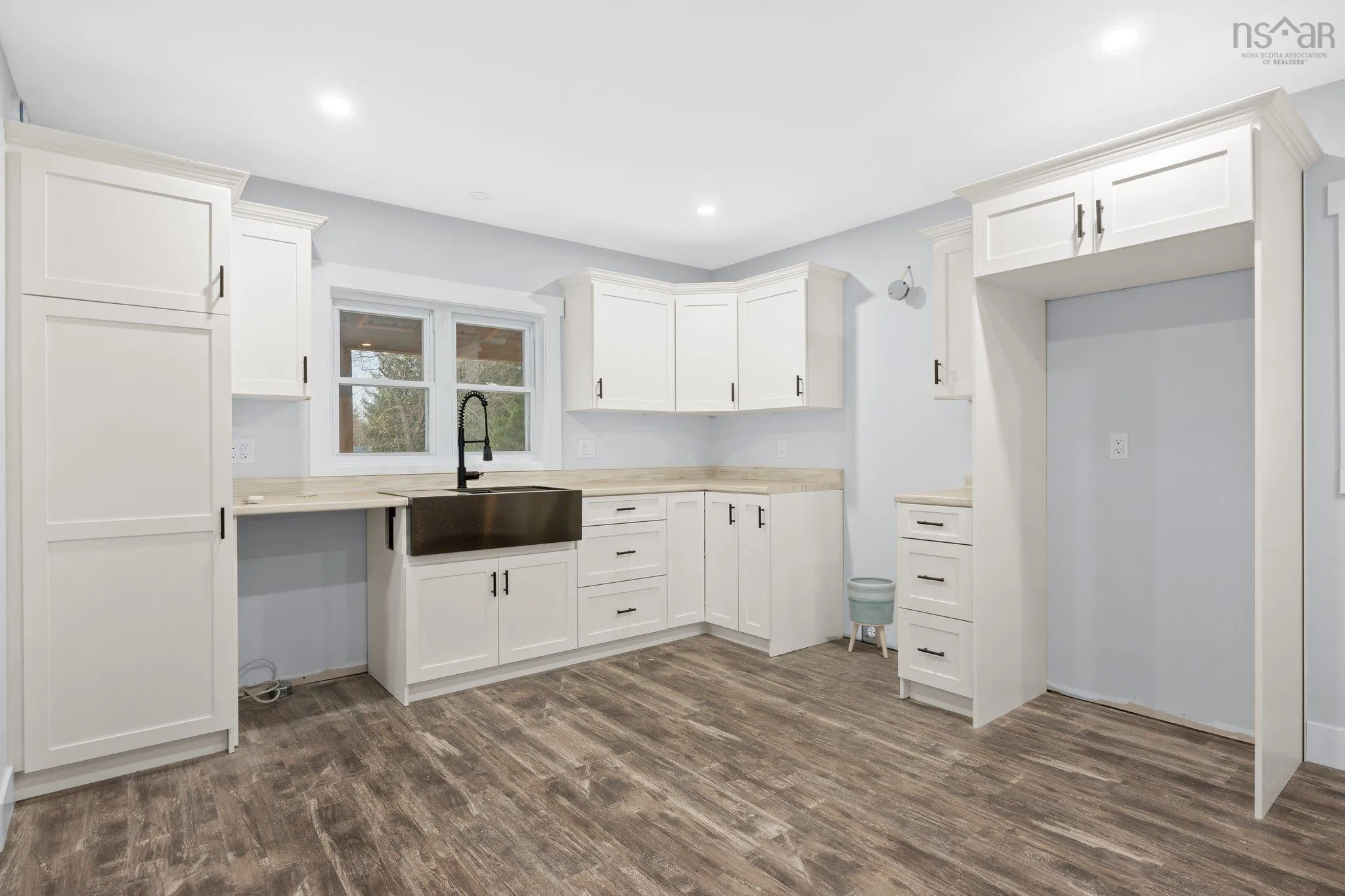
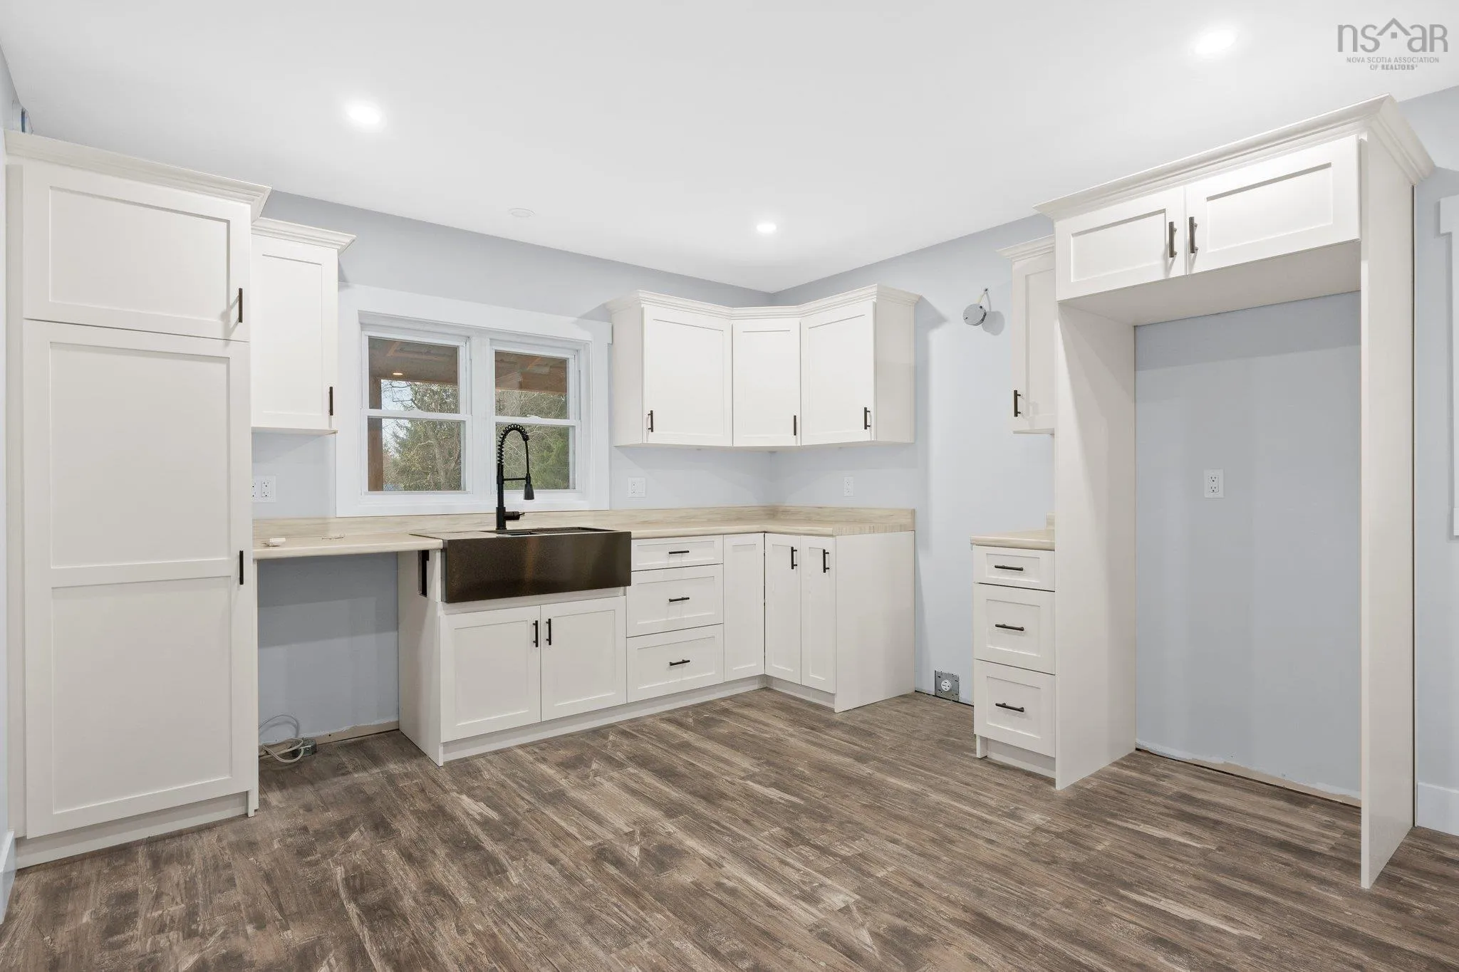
- planter [846,576,896,659]
